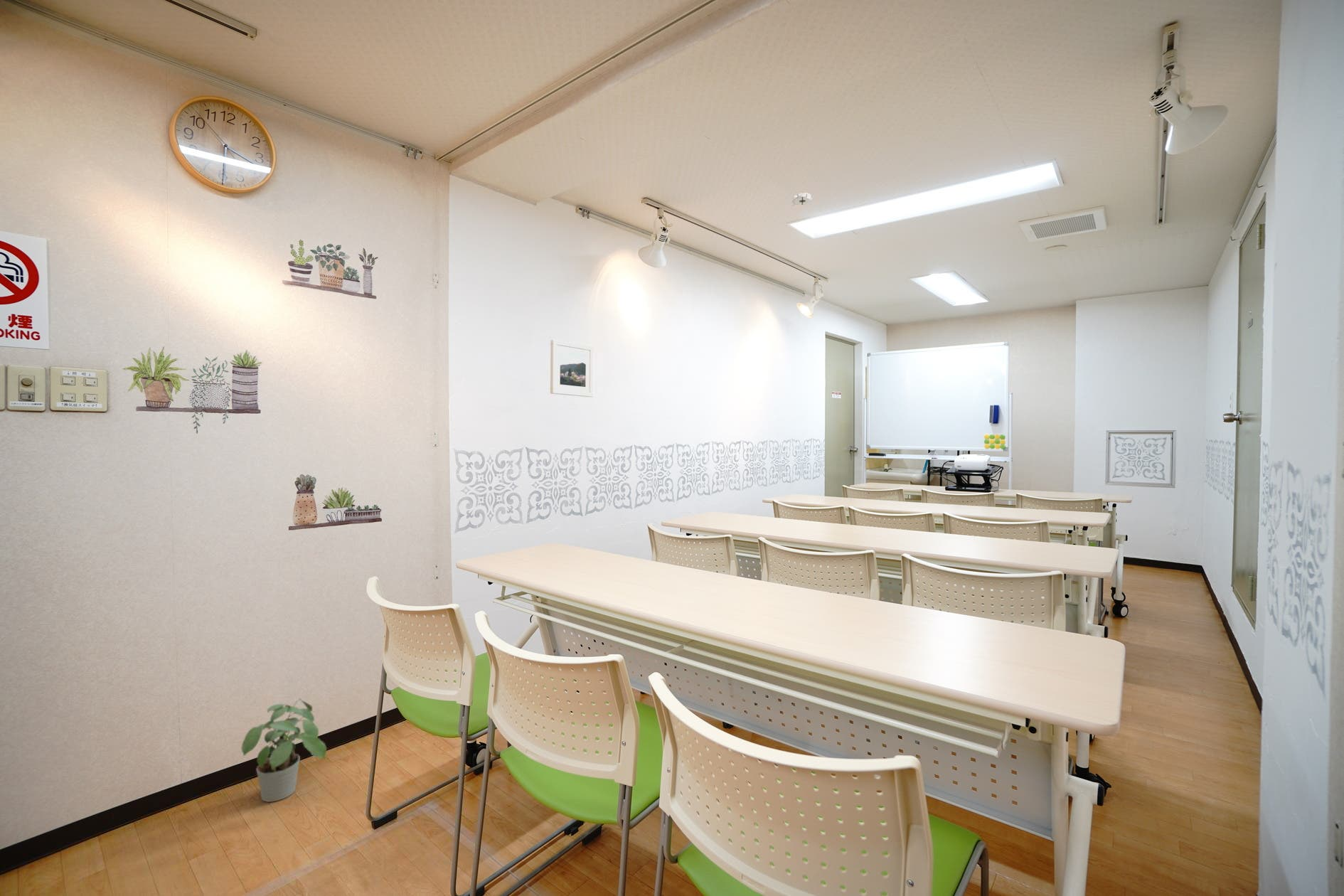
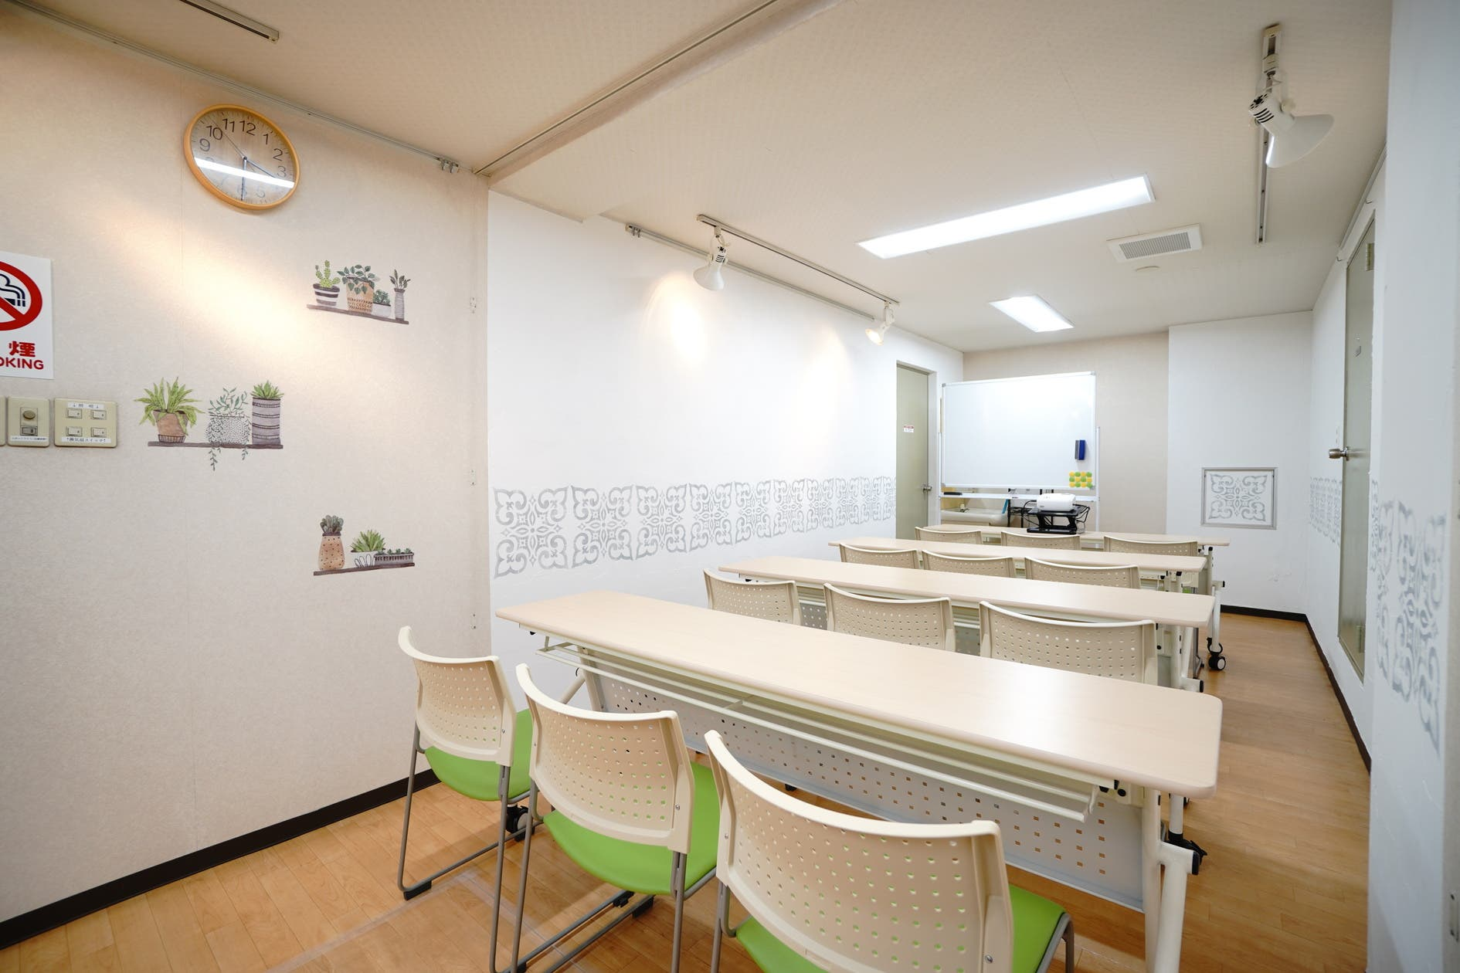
- smoke detector [791,192,814,207]
- potted plant [240,698,327,803]
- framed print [550,339,594,398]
